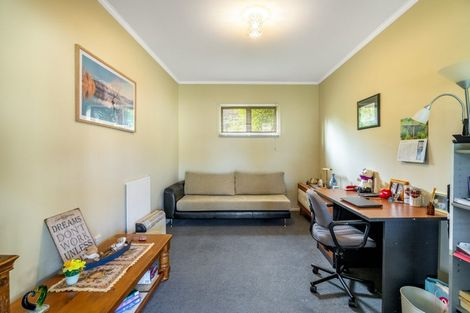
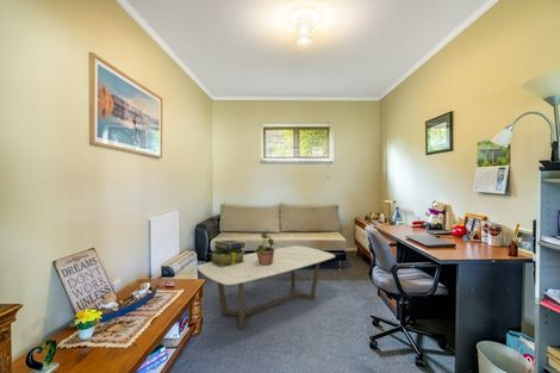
+ potted plant [254,230,279,266]
+ stack of books [210,238,245,266]
+ coffee table [197,244,336,329]
